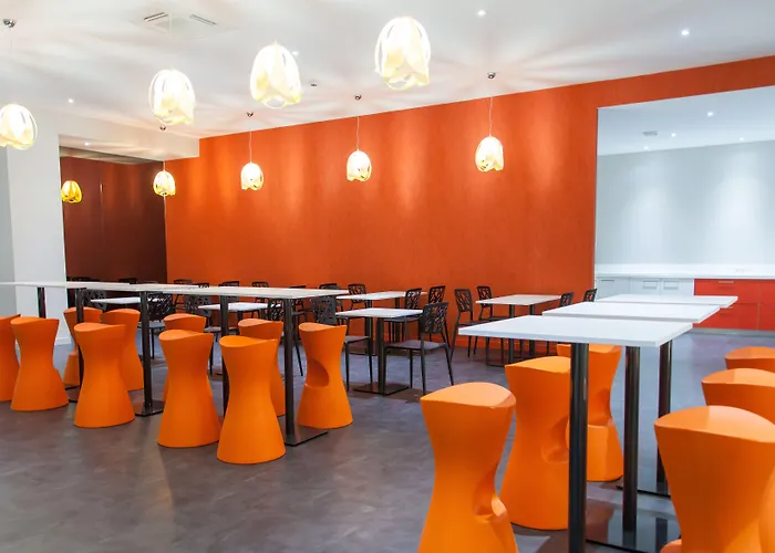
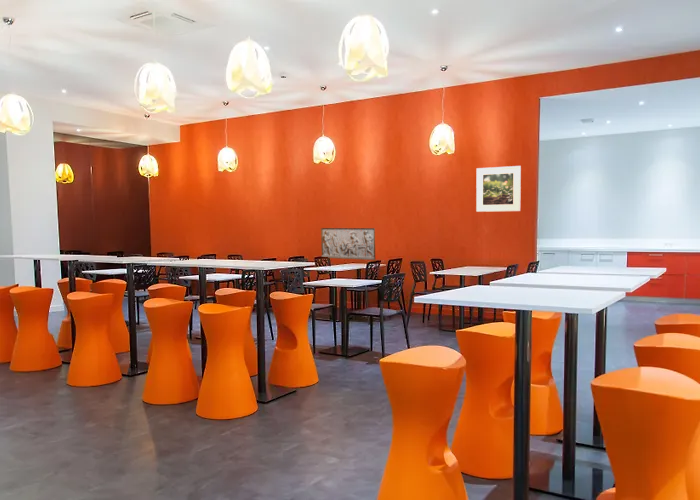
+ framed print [475,165,522,213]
+ relief sculpture [320,227,376,261]
